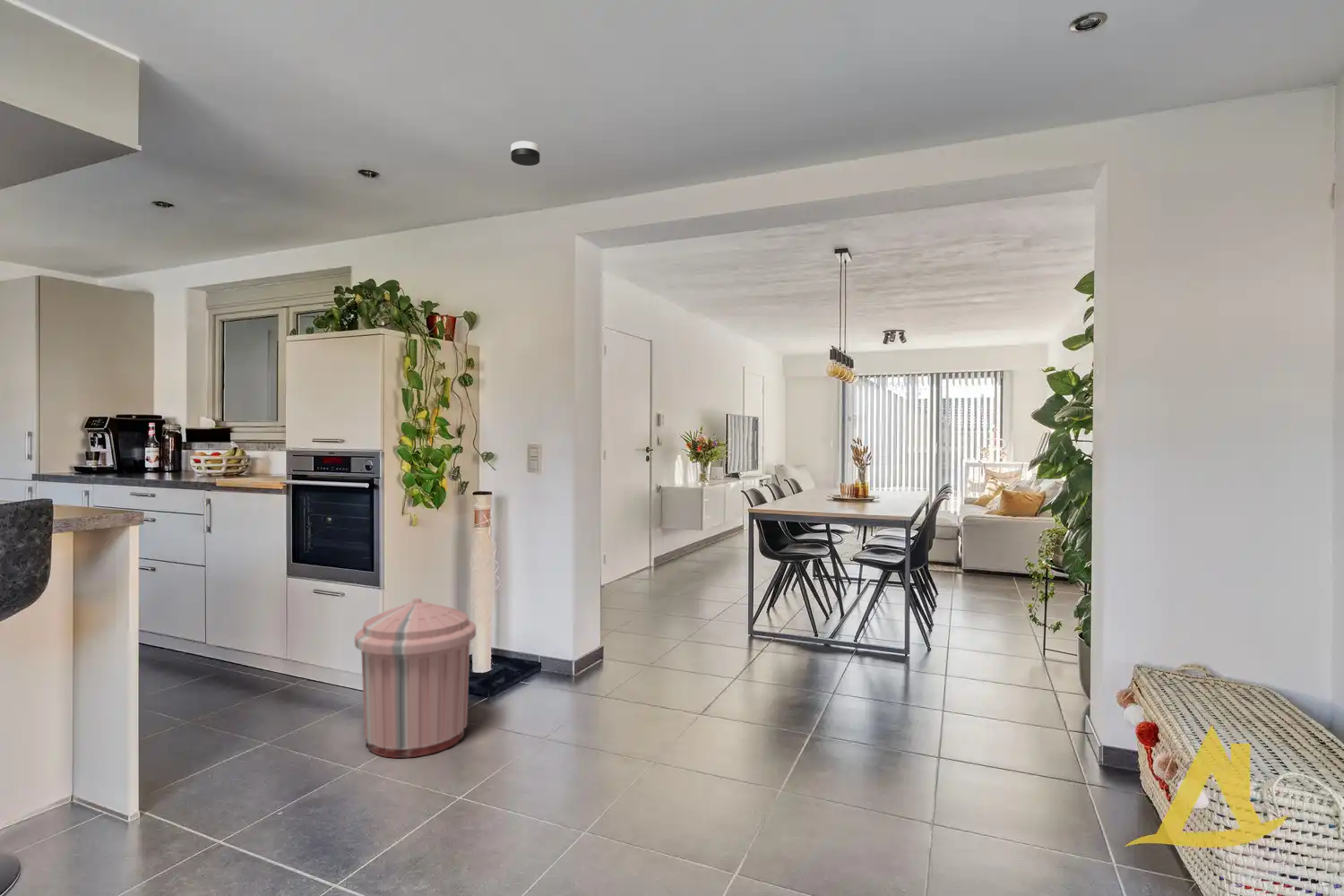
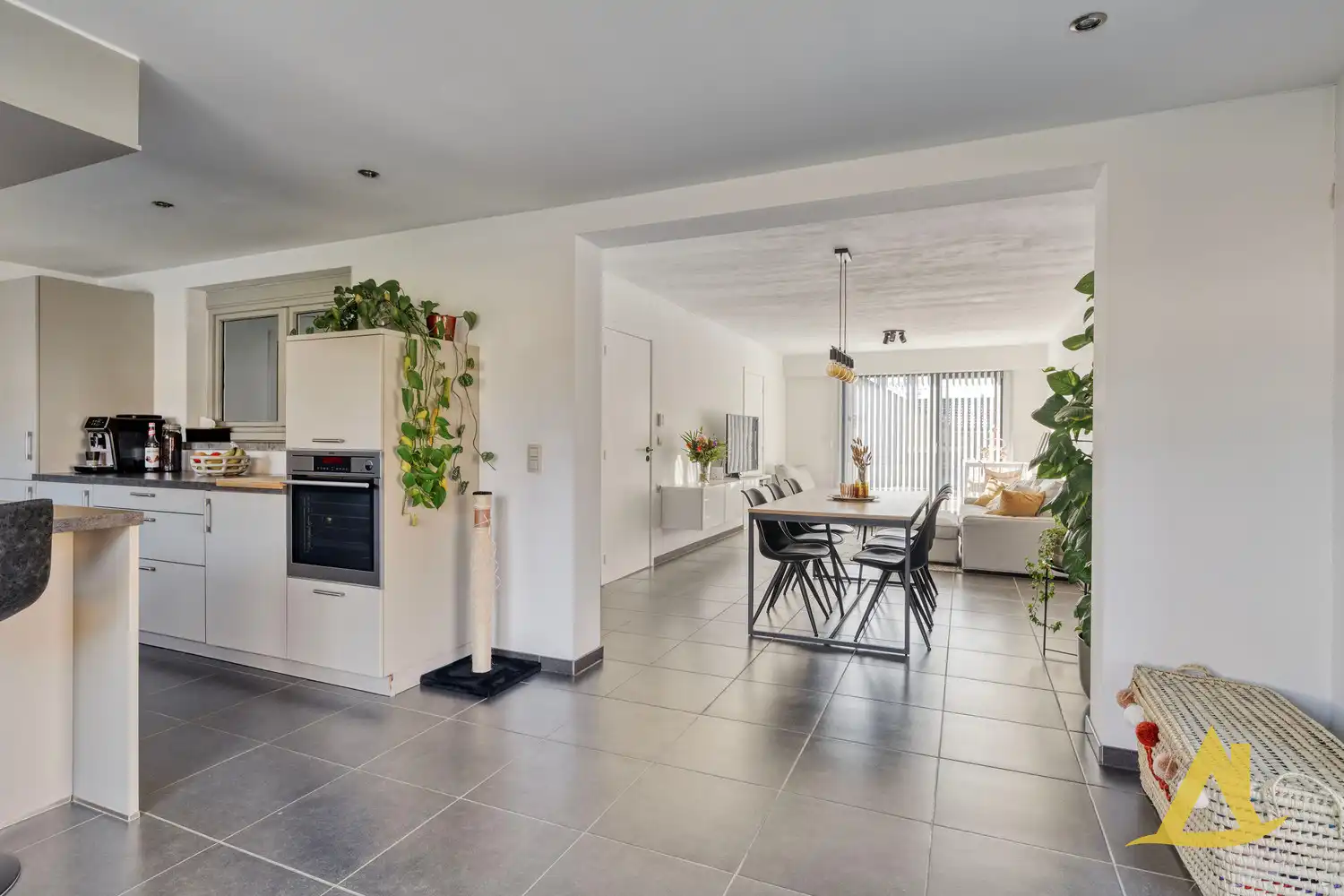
- smoke detector [510,141,541,167]
- trash can [354,597,477,759]
